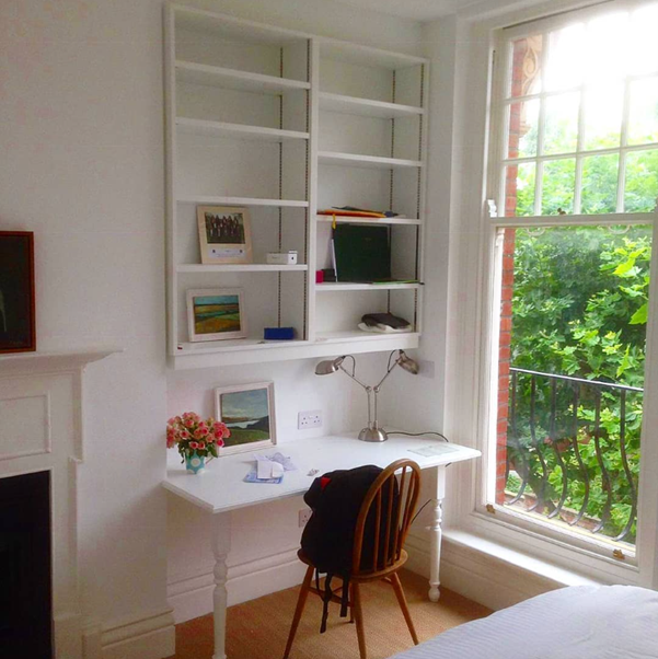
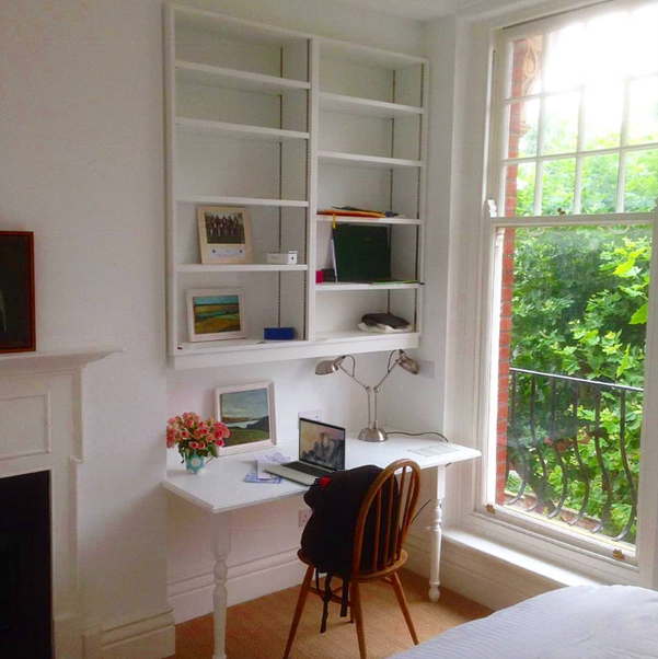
+ laptop [263,416,347,486]
